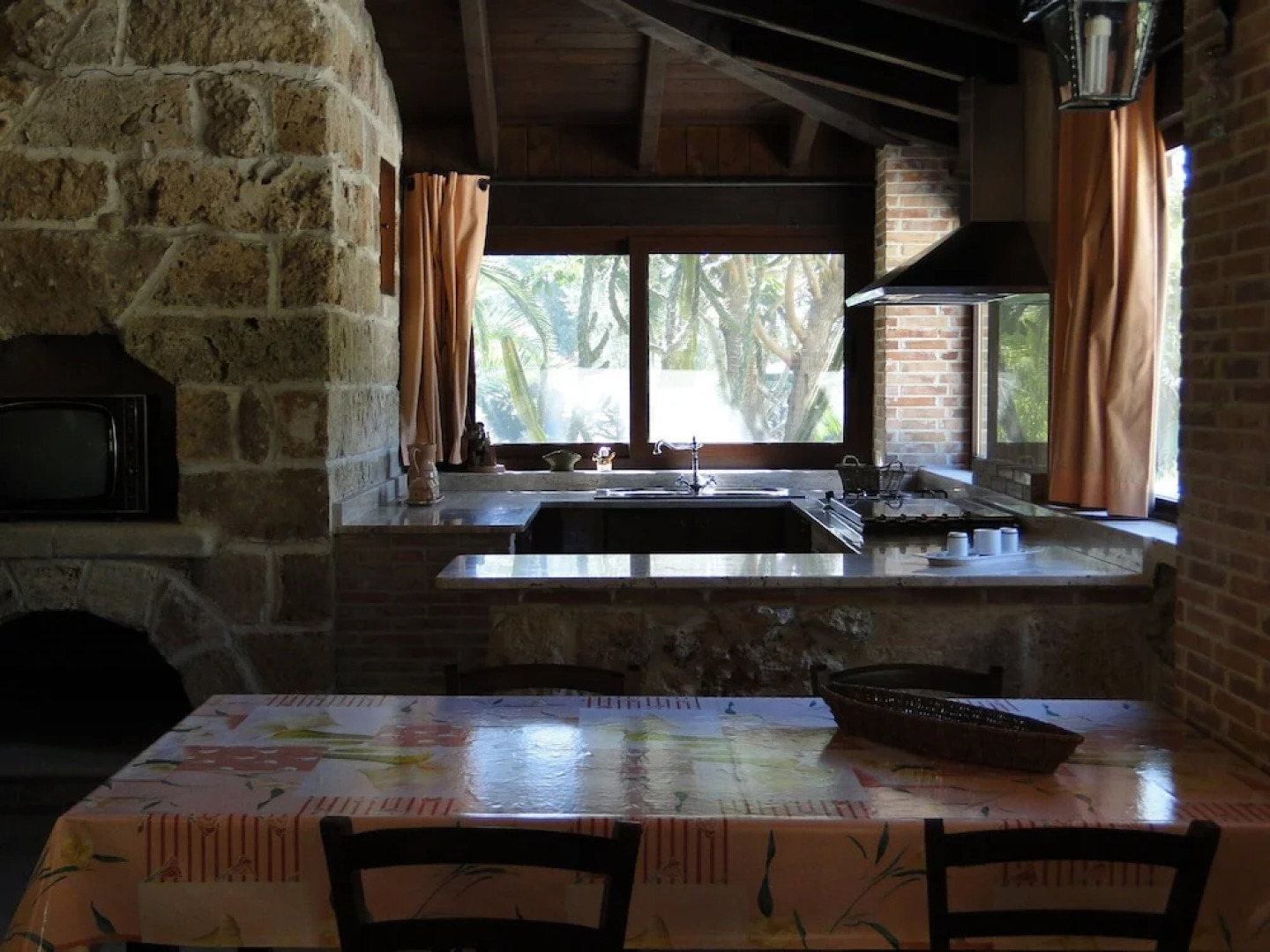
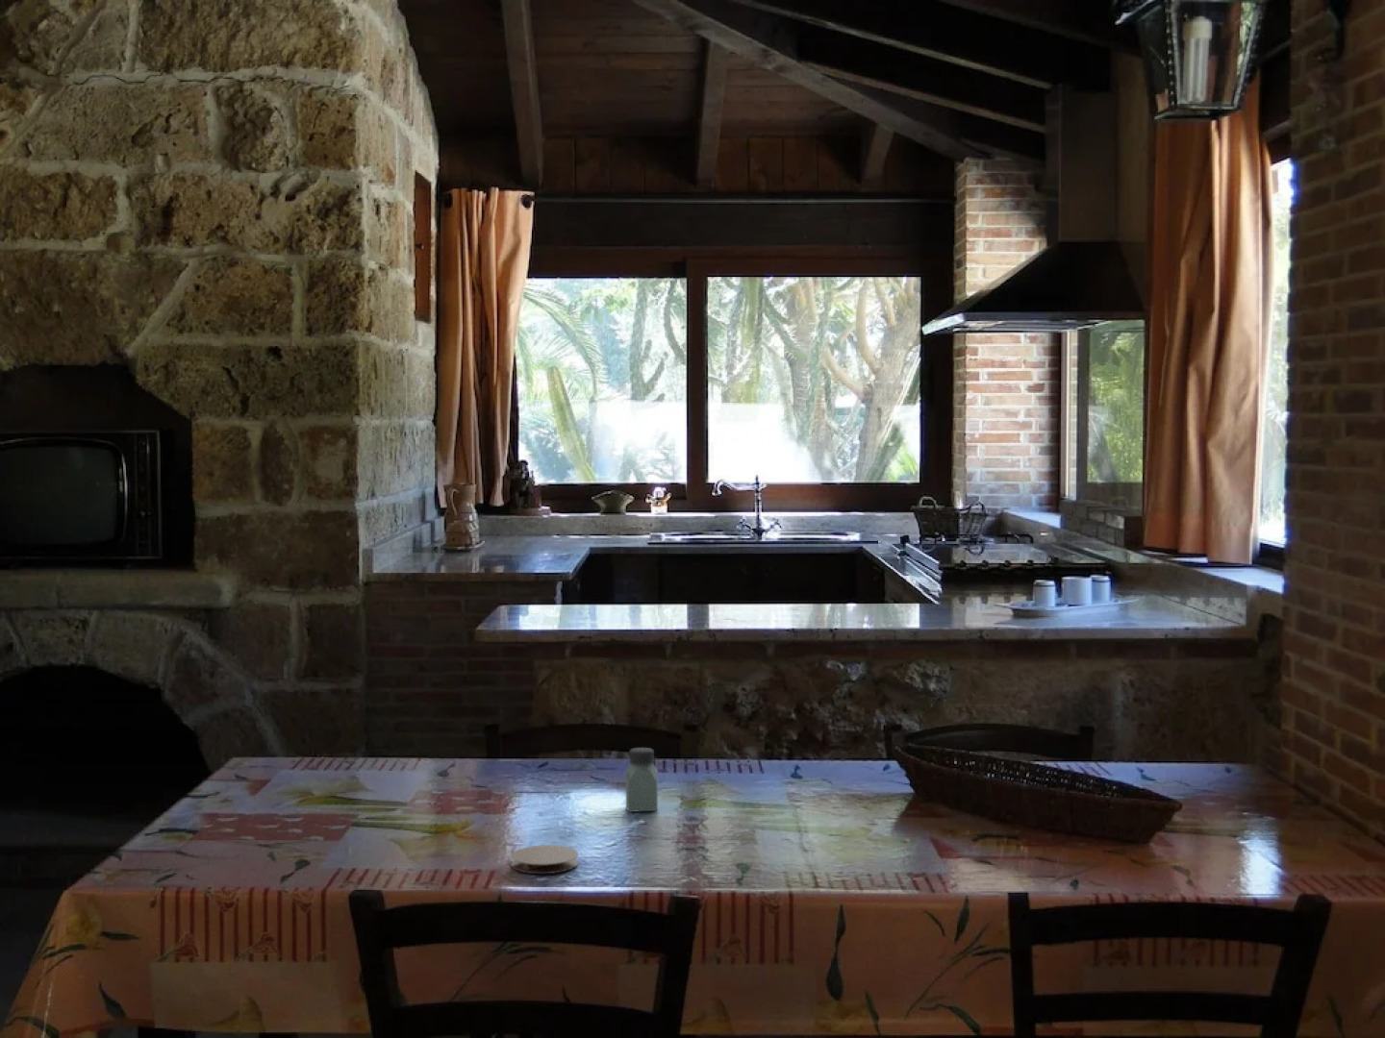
+ saltshaker [625,747,659,813]
+ coaster [509,844,579,874]
